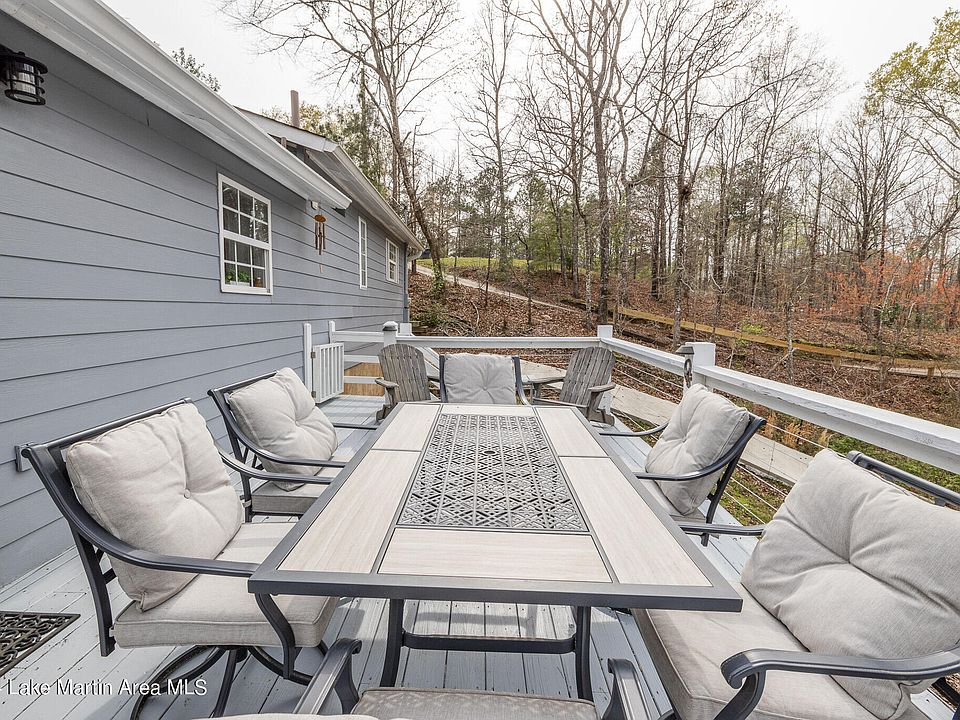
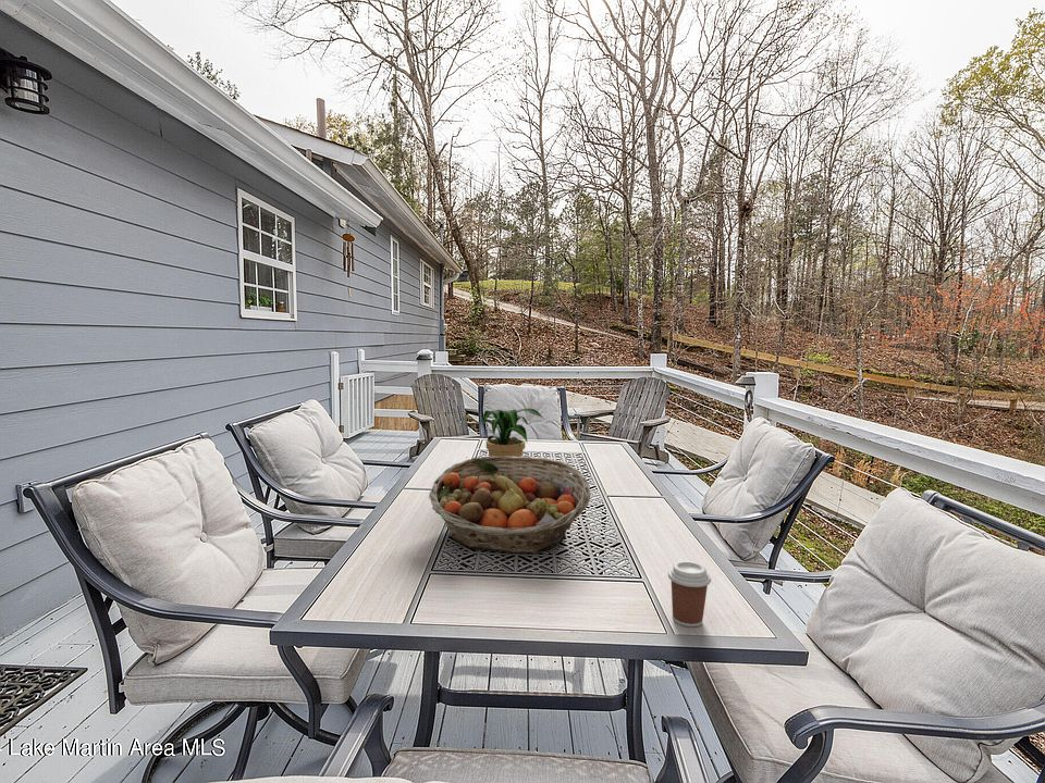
+ coffee cup [667,560,712,627]
+ fruit basket [428,456,591,555]
+ potted plant [465,408,544,457]
